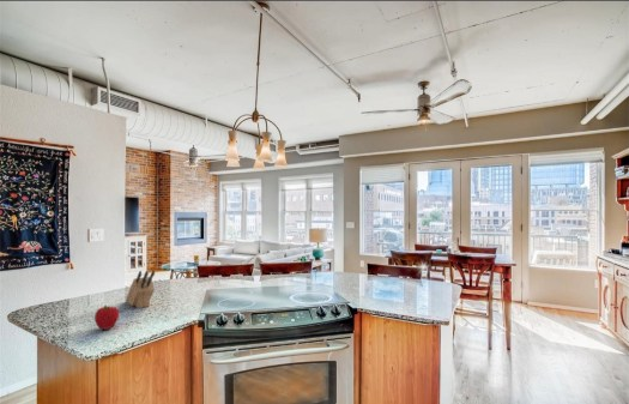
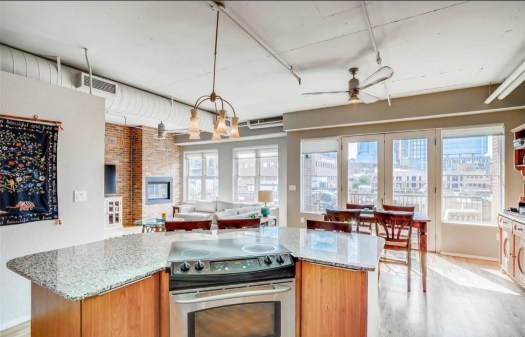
- fruit [93,304,120,331]
- knife block [125,269,156,309]
